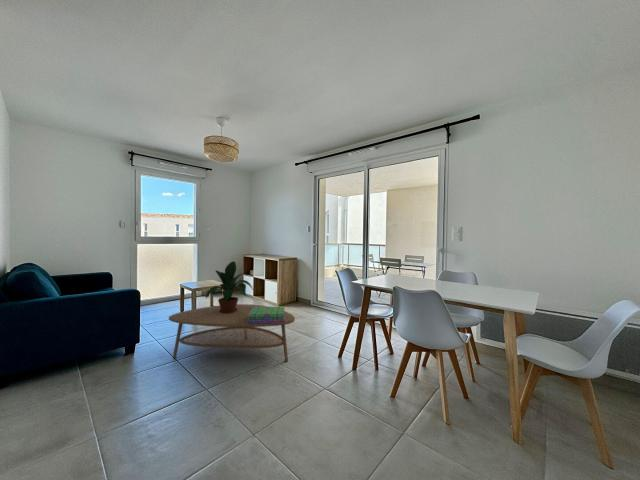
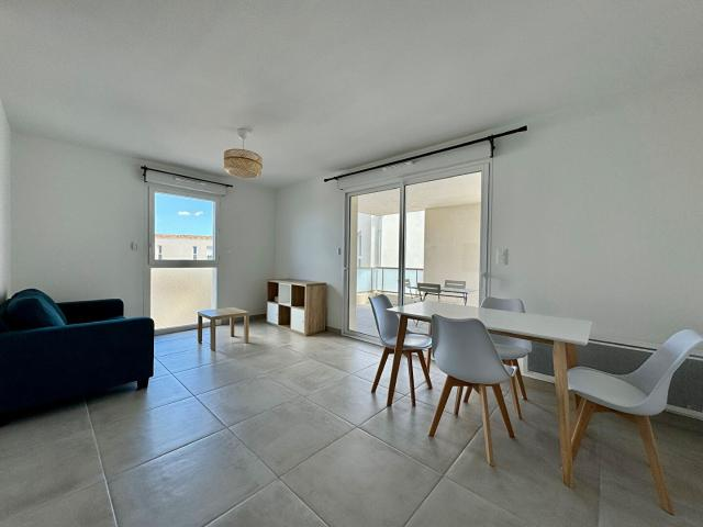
- stack of books [248,306,286,324]
- coffee table [168,303,296,363]
- potted plant [205,260,254,314]
